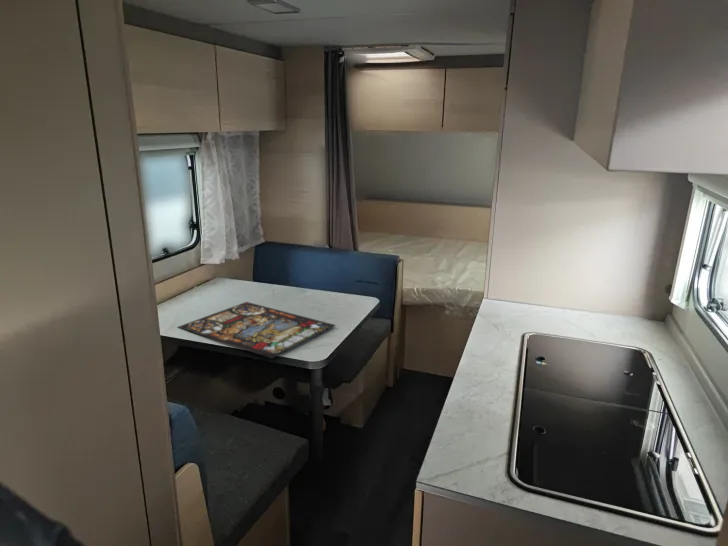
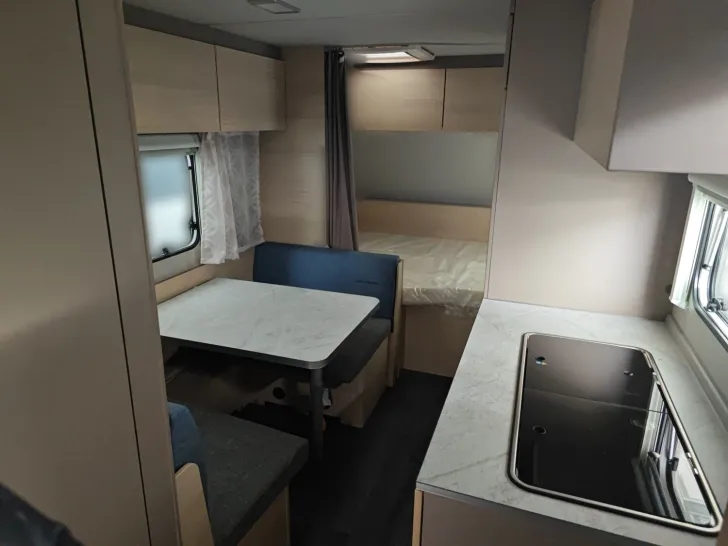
- stained glass panel [177,301,337,360]
